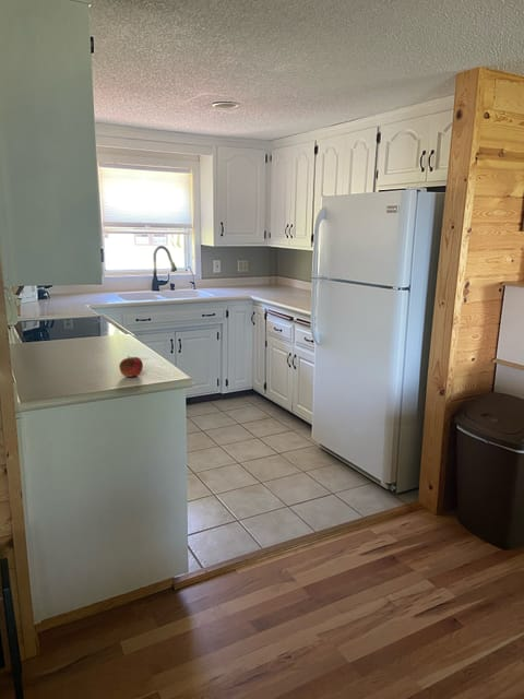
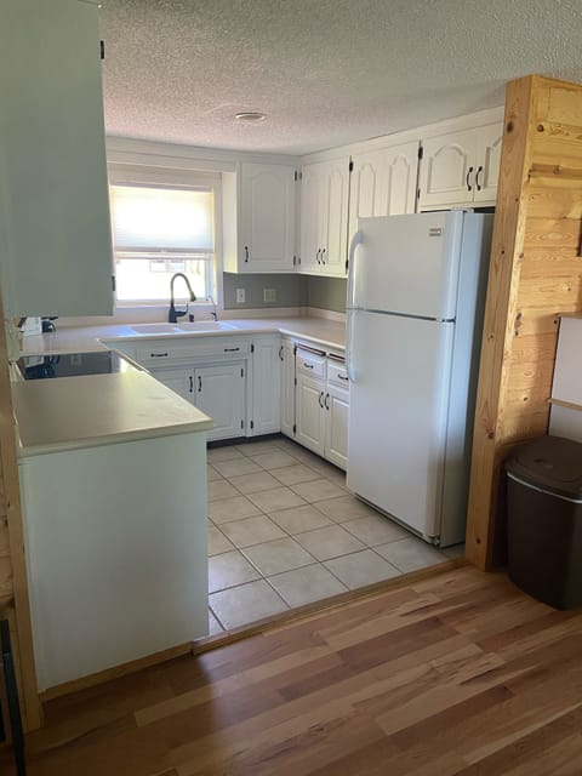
- fruit [118,355,144,378]
